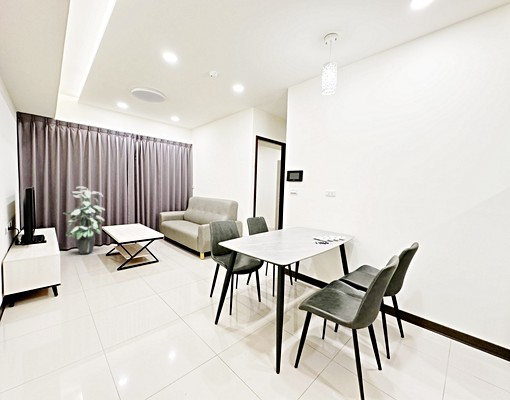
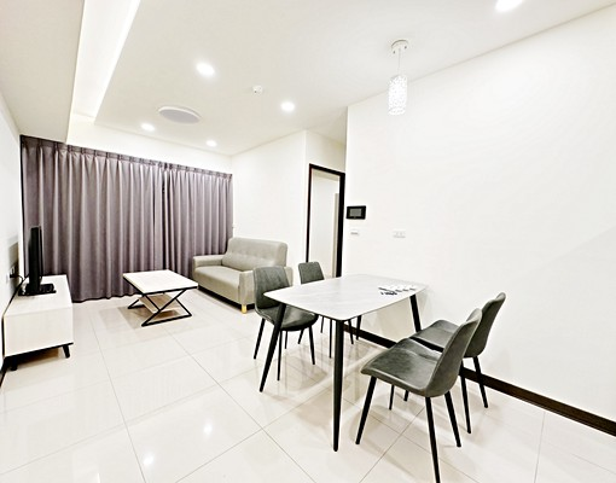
- indoor plant [62,185,106,255]
